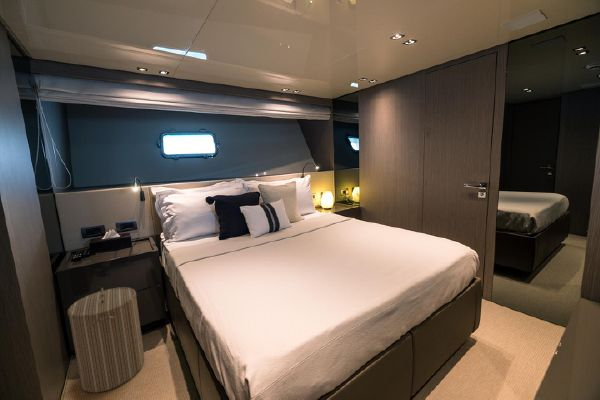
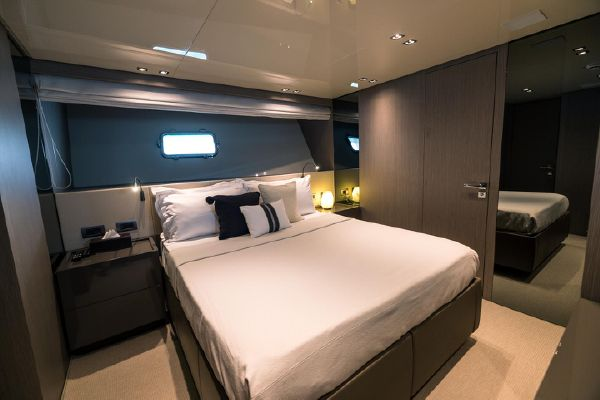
- laundry hamper [67,286,145,393]
